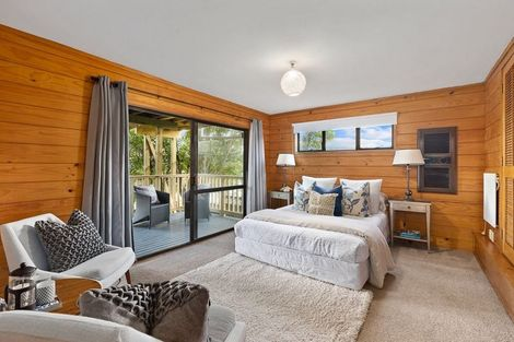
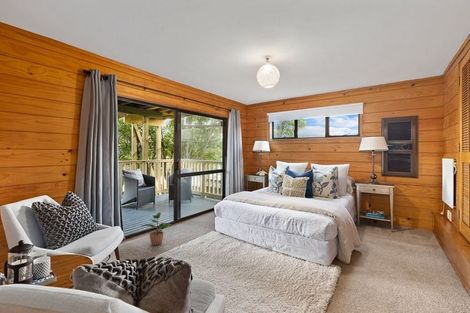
+ potted plant [141,212,172,247]
